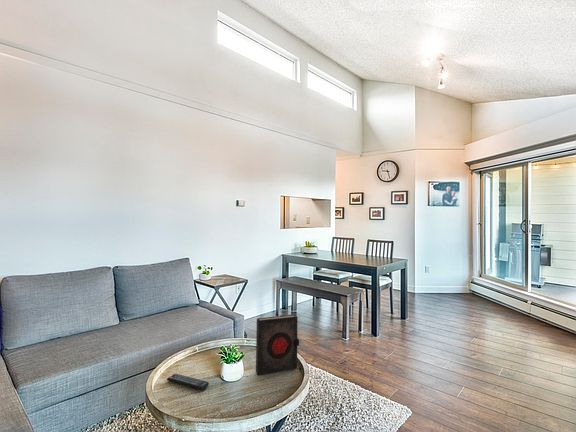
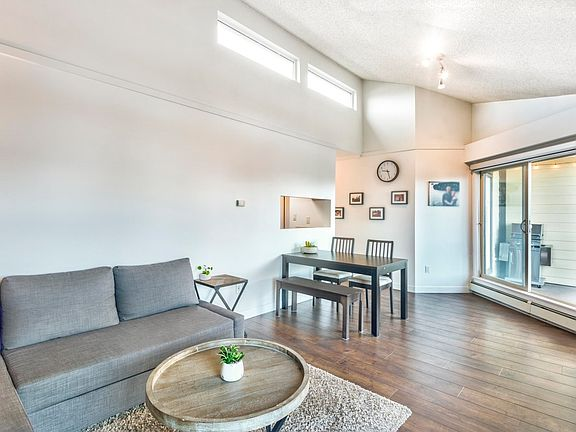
- book [255,314,300,376]
- remote control [166,373,210,391]
